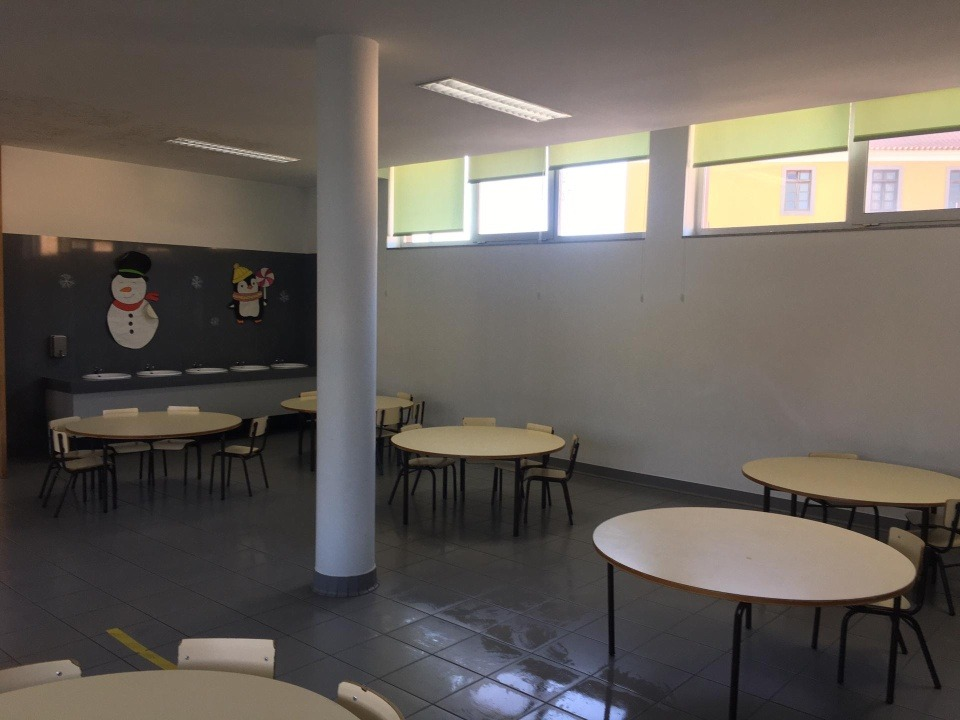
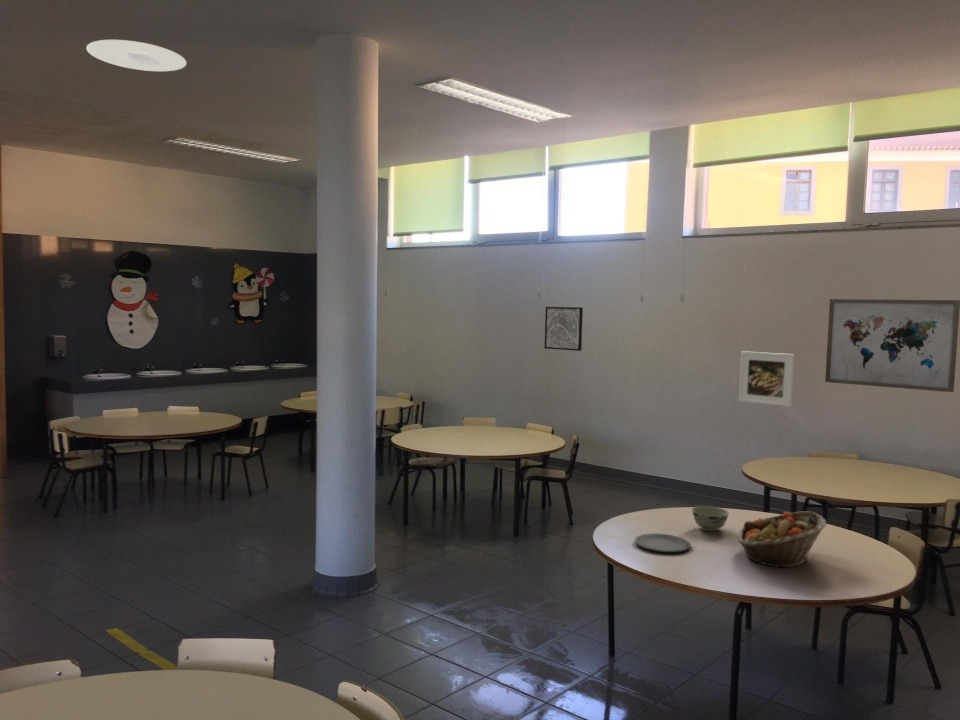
+ wall art [824,298,960,393]
+ plate [634,532,692,553]
+ bowl [691,505,730,532]
+ wall art [544,306,584,352]
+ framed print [738,350,795,408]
+ fruit basket [737,511,828,569]
+ ceiling light [85,39,187,72]
